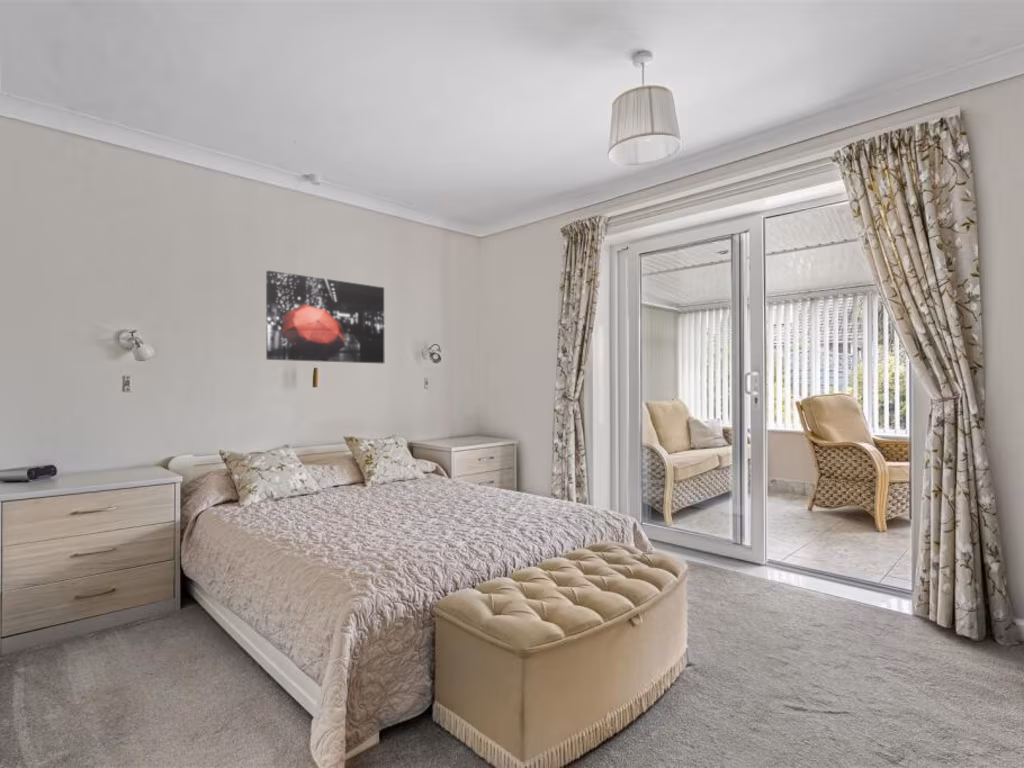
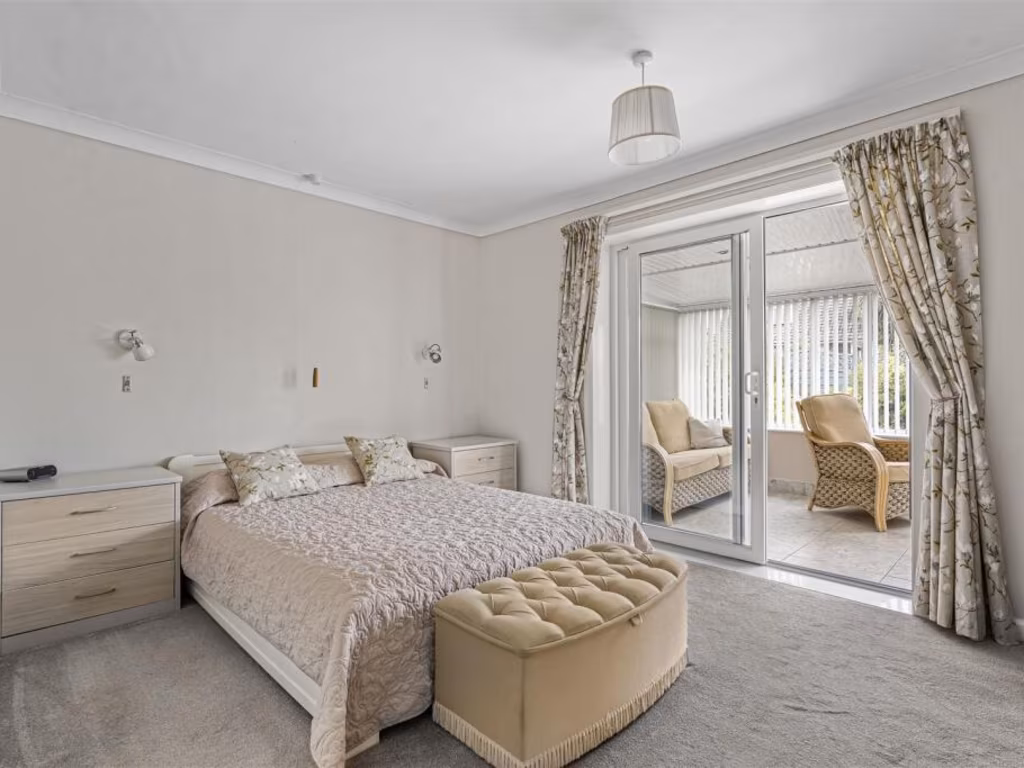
- wall art [265,270,385,364]
